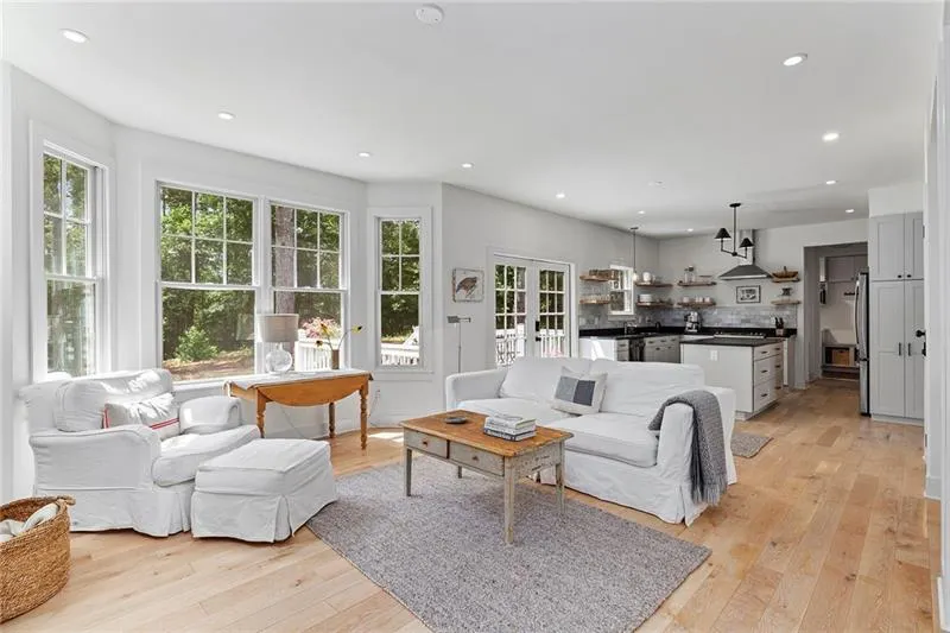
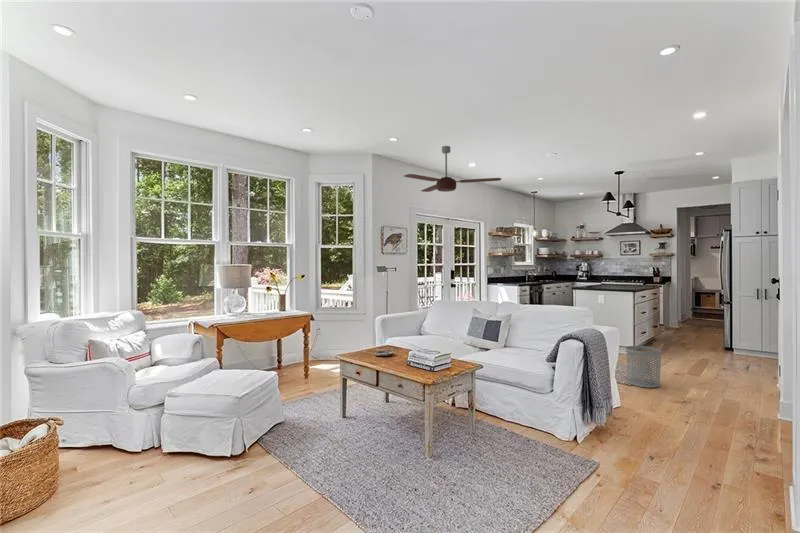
+ waste bin [625,345,662,389]
+ ceiling fan [403,145,502,193]
